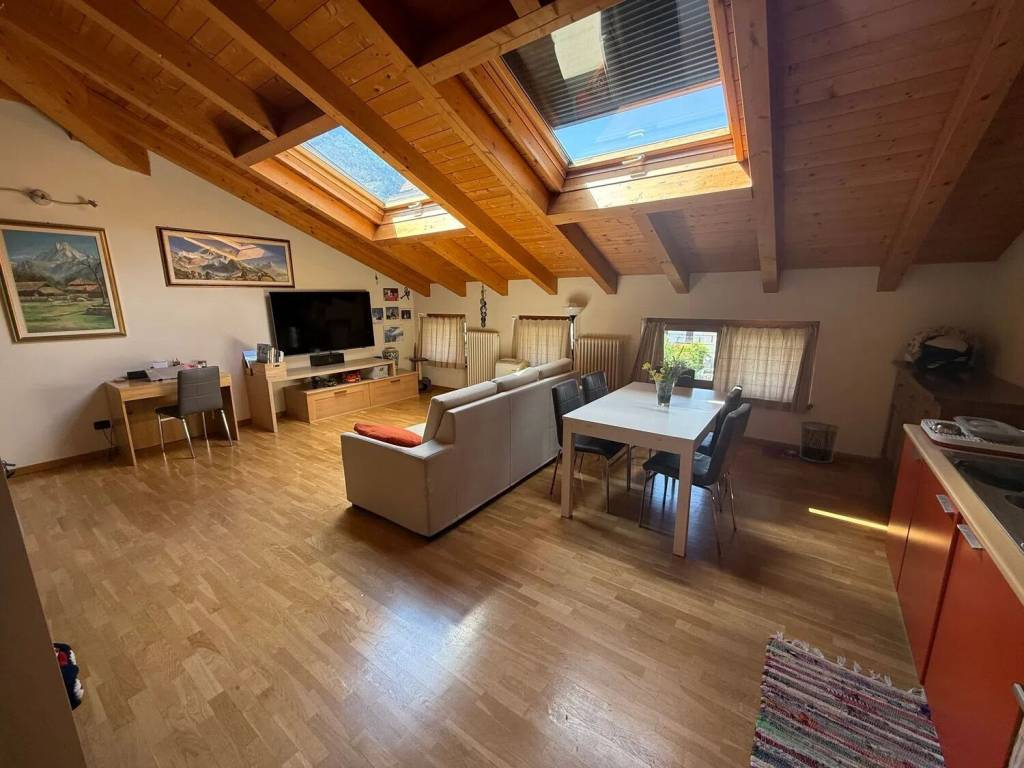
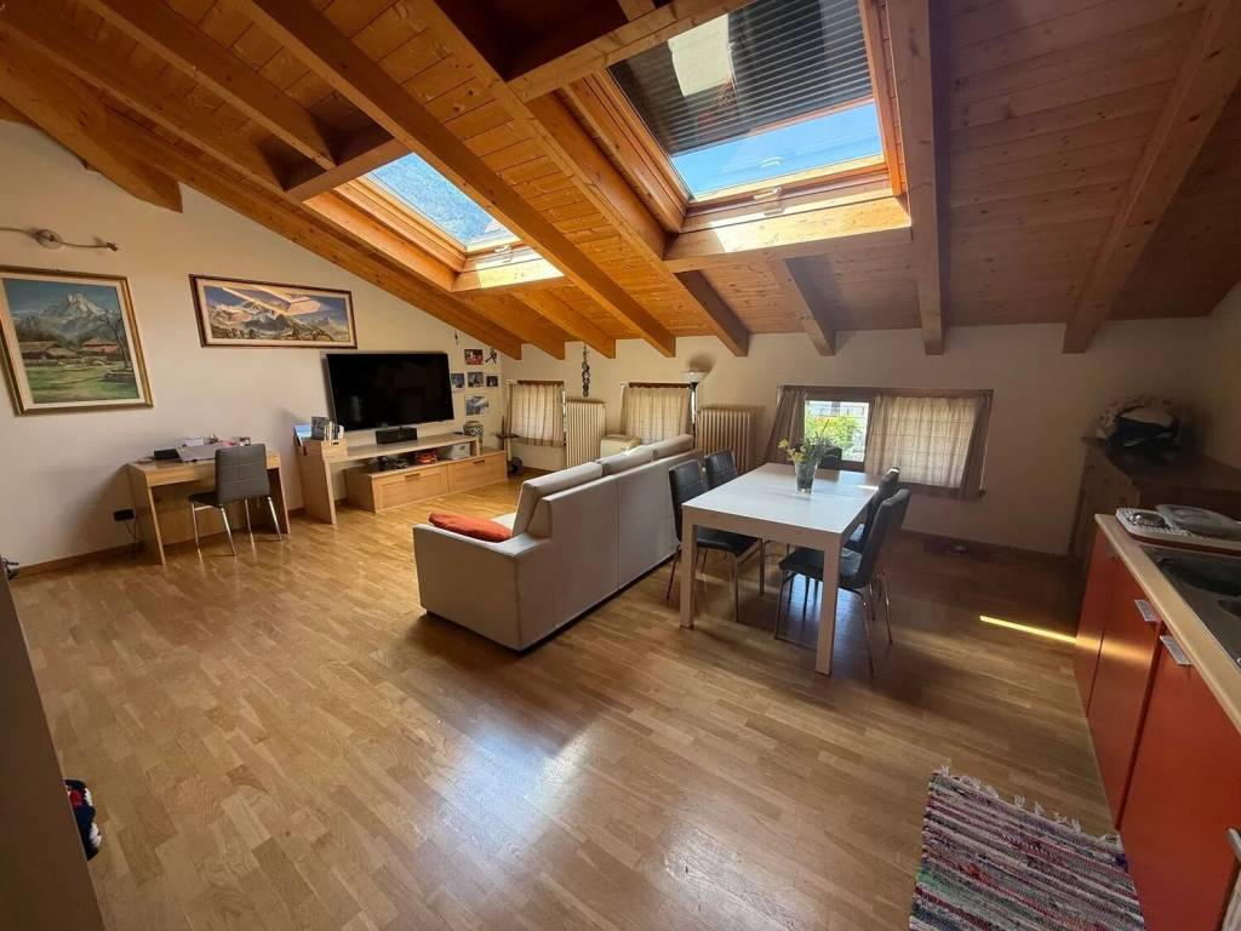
- waste bin [798,420,841,464]
